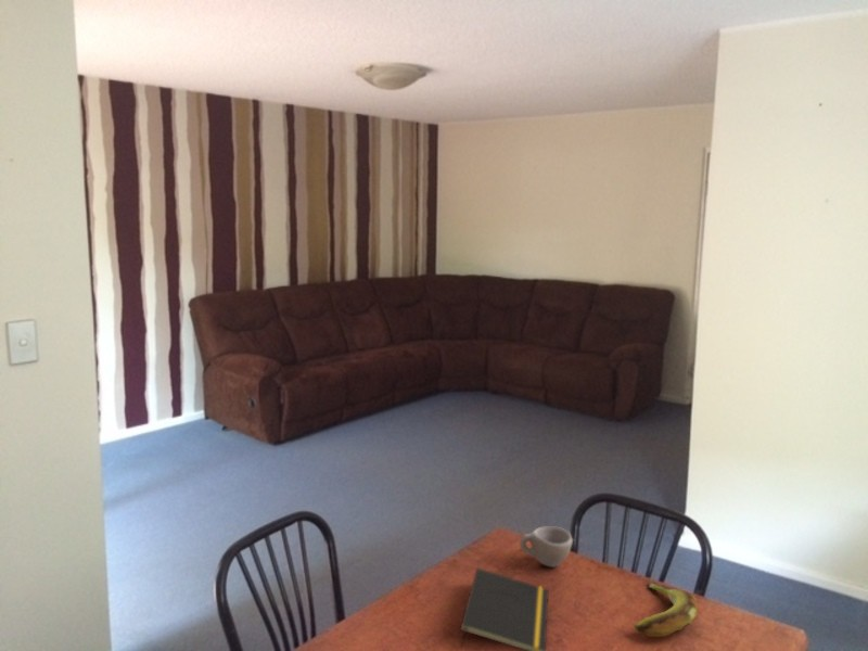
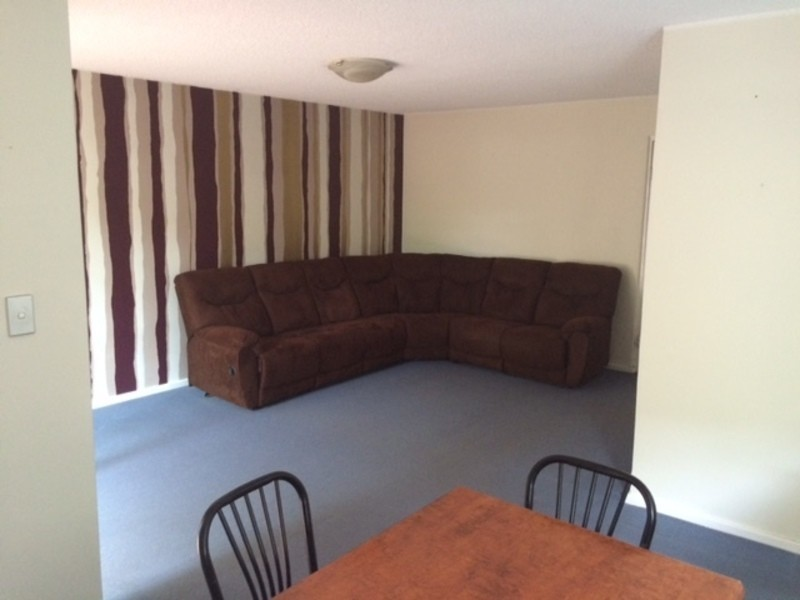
- cup [519,526,574,569]
- notepad [459,567,550,651]
- banana [634,580,699,638]
